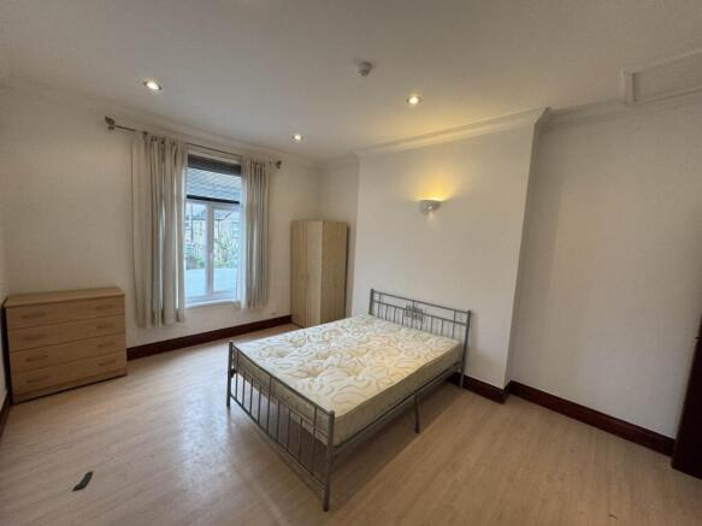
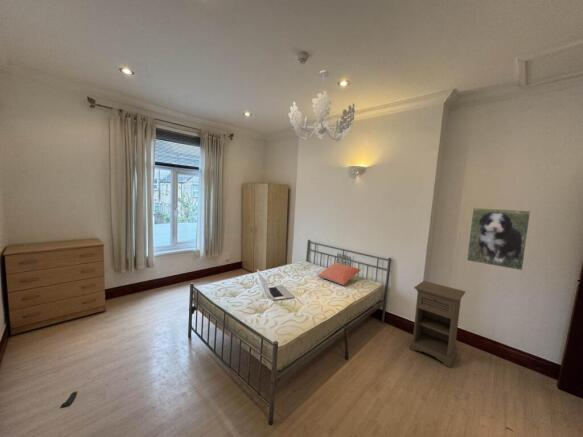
+ pillow [316,262,362,286]
+ laptop [256,269,295,301]
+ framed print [466,207,532,271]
+ chandelier [288,69,356,143]
+ nightstand [409,280,466,368]
